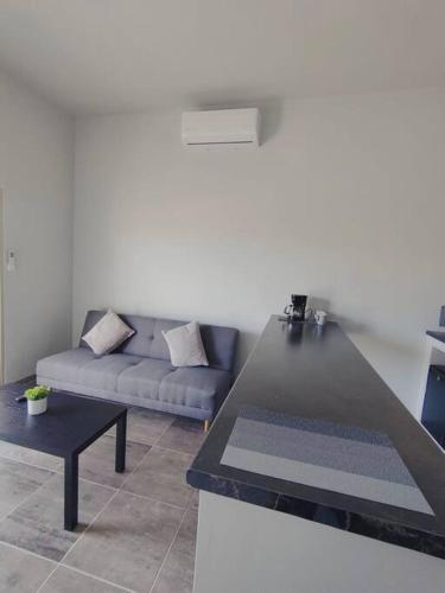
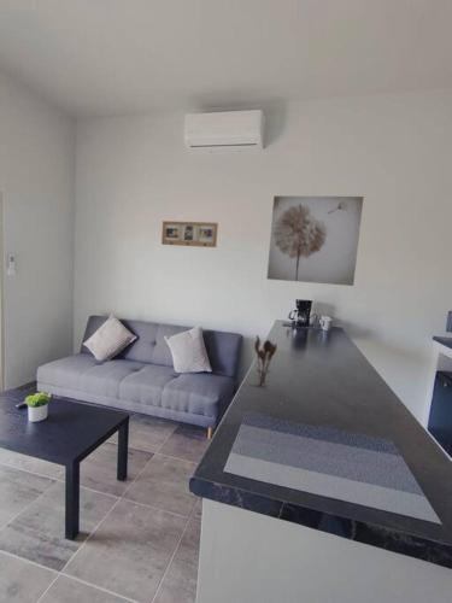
+ wall art [265,195,365,287]
+ utensil holder [253,333,278,387]
+ picture frame [160,219,219,248]
